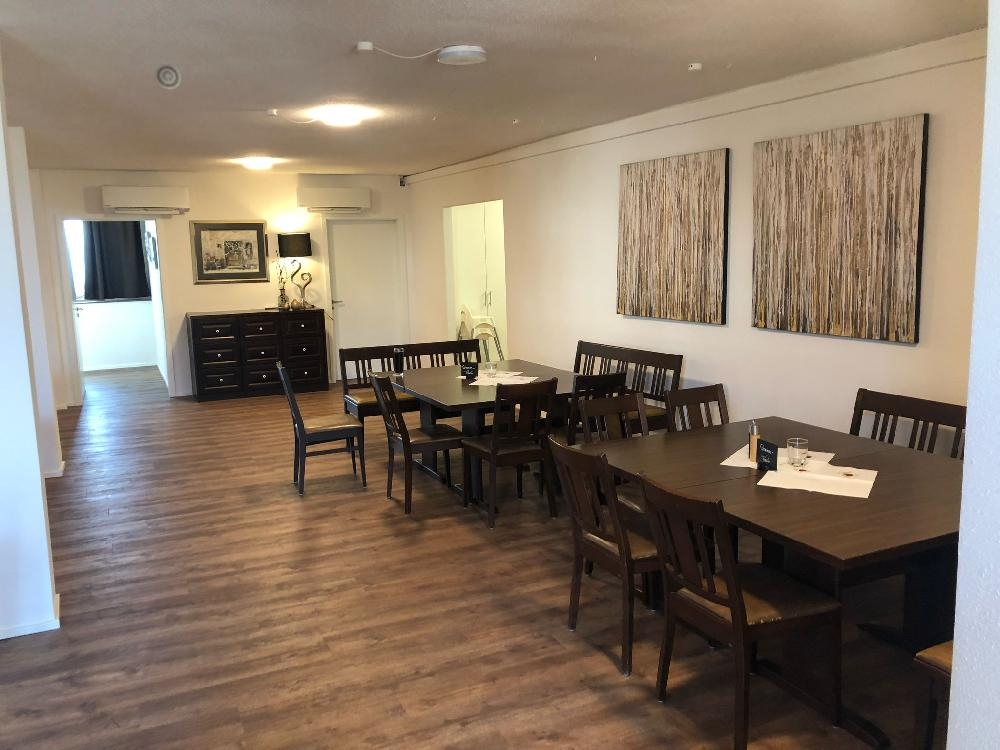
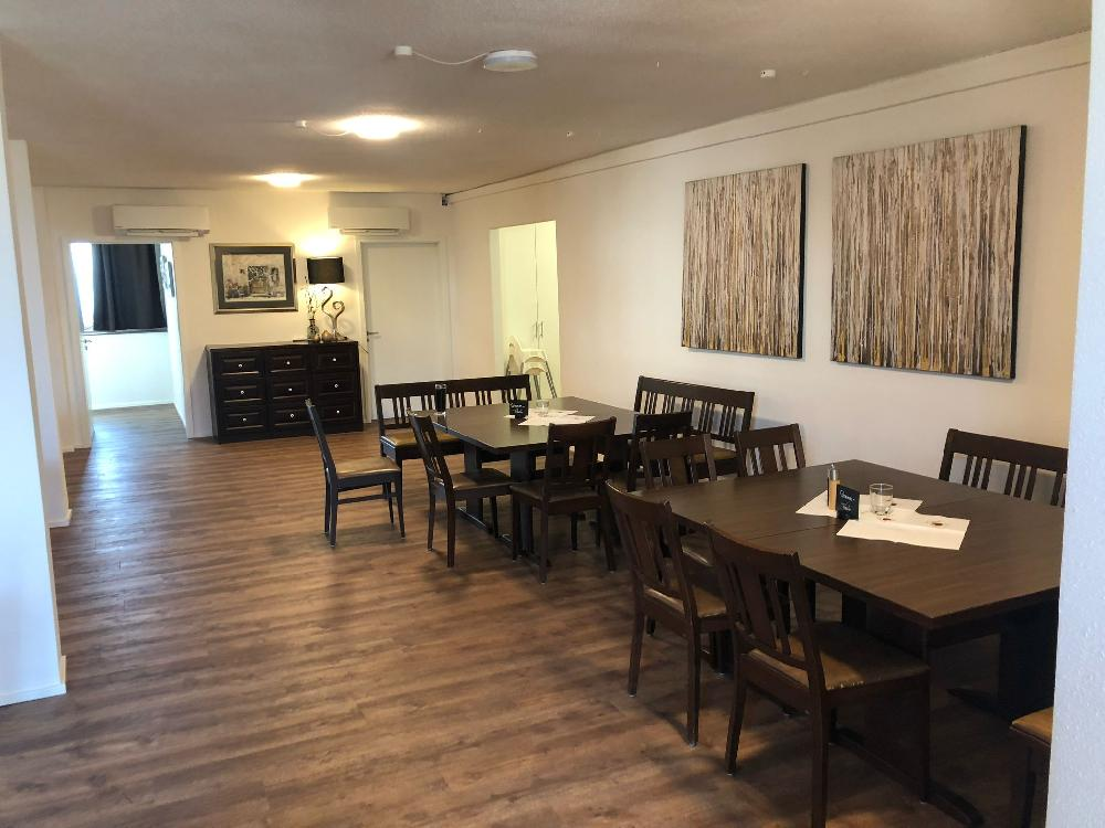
- smoke detector [153,63,182,91]
